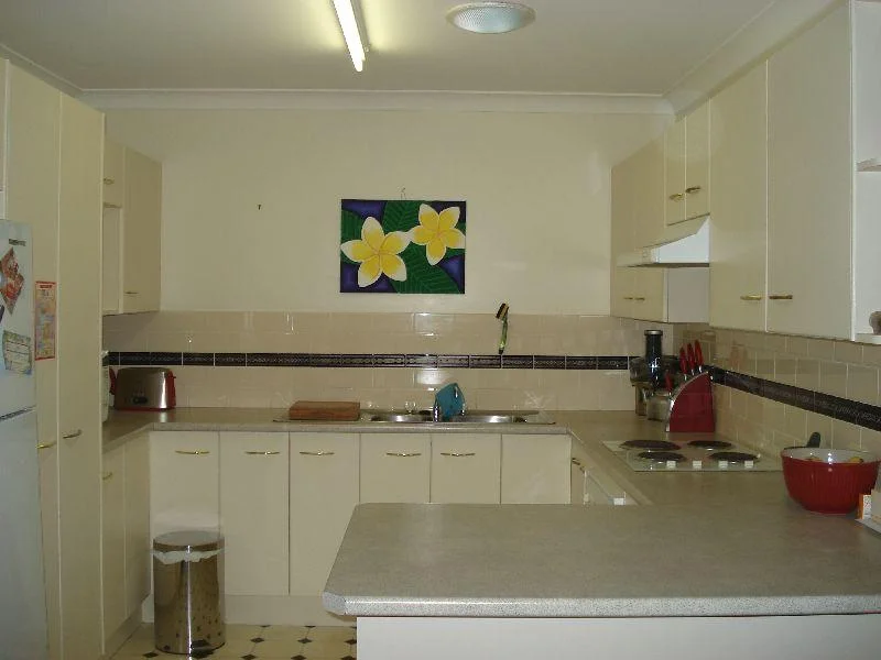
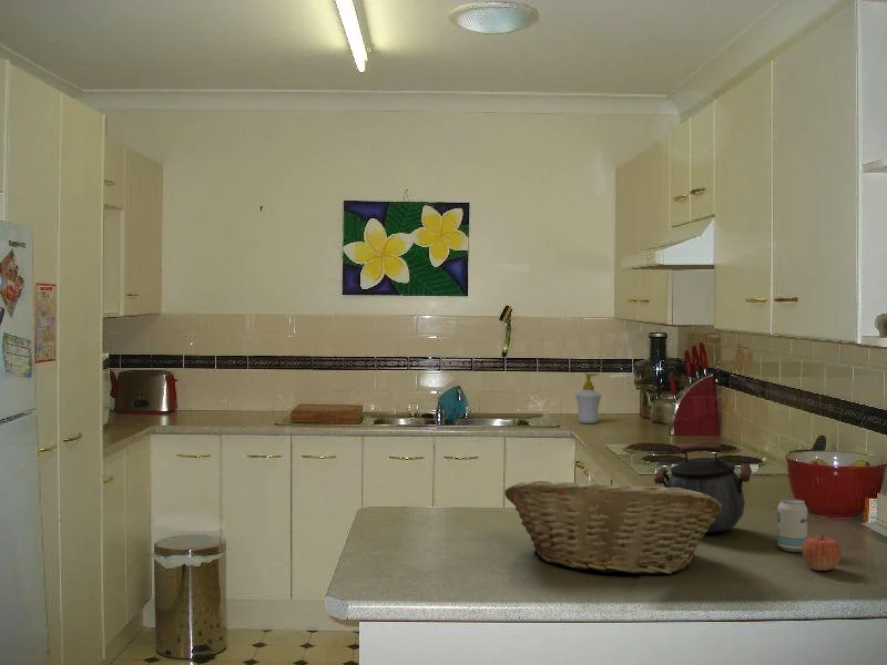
+ kettle [653,443,753,533]
+ beverage can [776,498,808,553]
+ fruit basket [503,479,722,575]
+ apple [801,534,843,572]
+ soap bottle [574,372,602,424]
